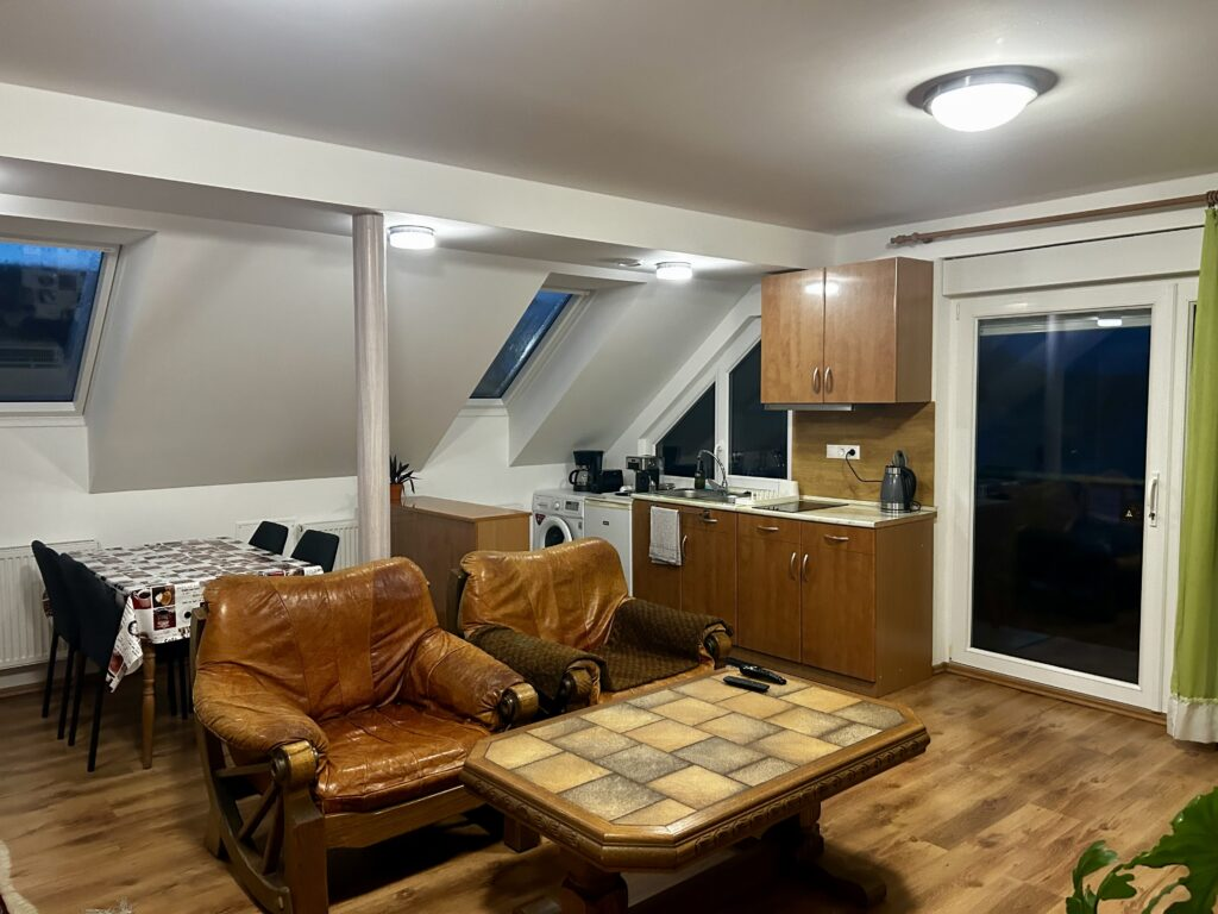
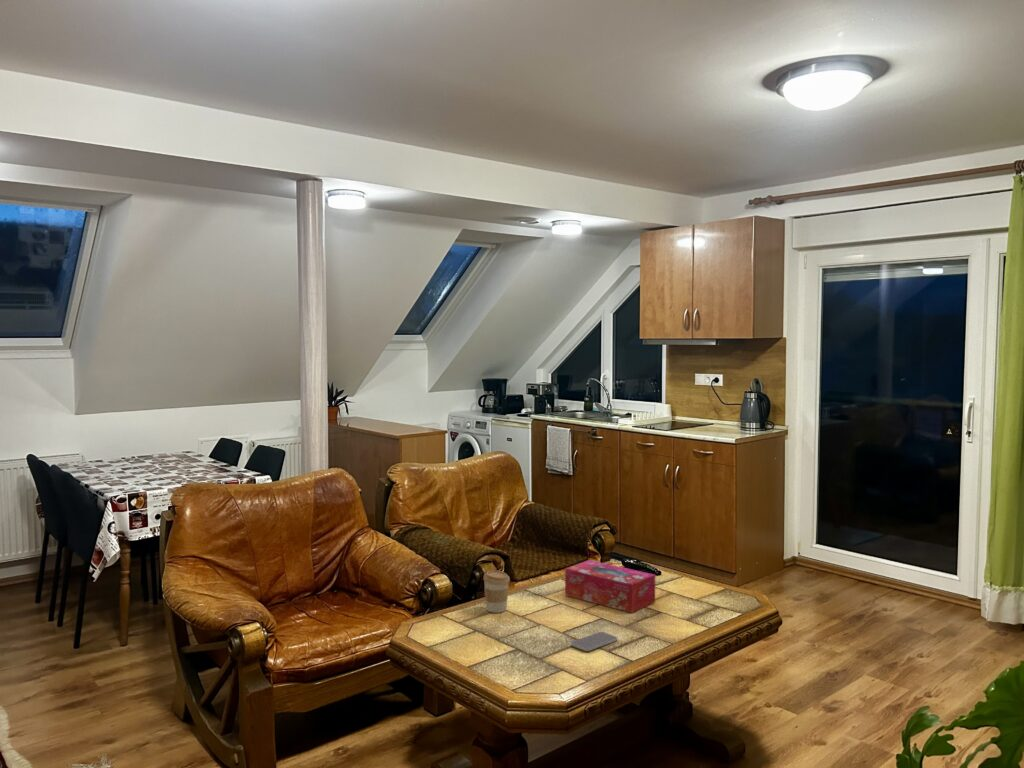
+ tissue box [564,559,656,614]
+ coffee cup [482,570,511,614]
+ smartphone [570,631,619,652]
